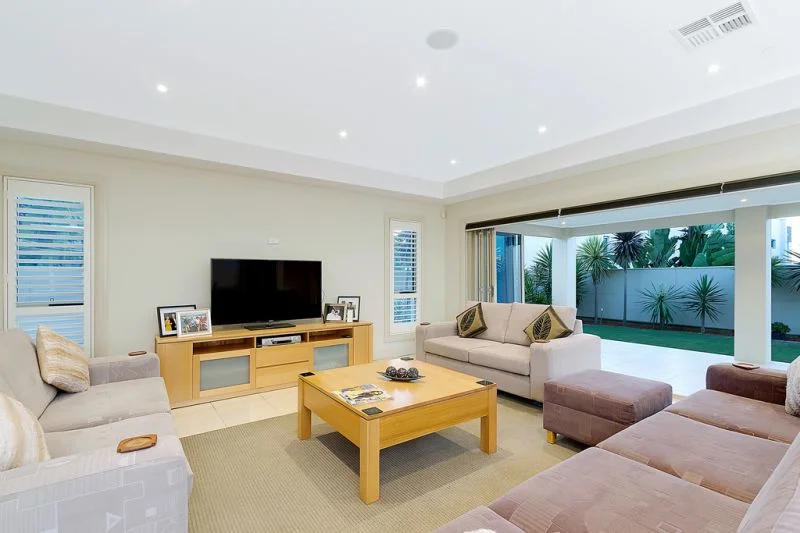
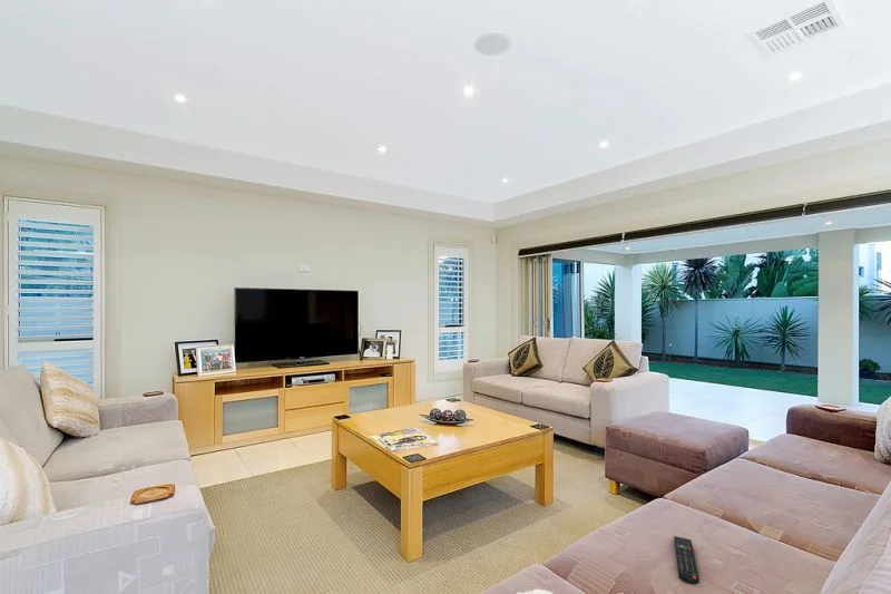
+ remote control [673,535,701,585]
